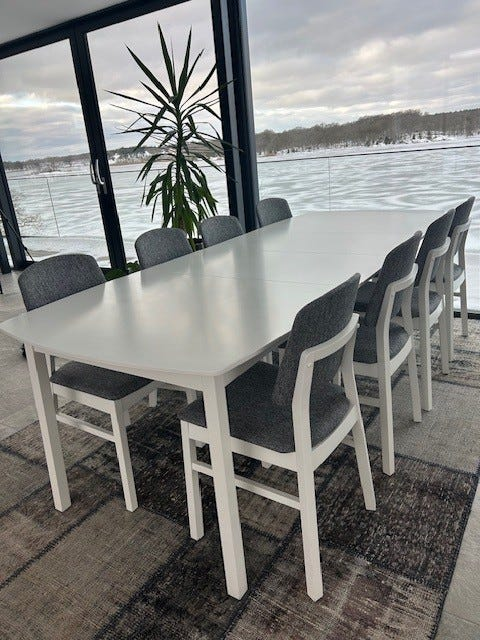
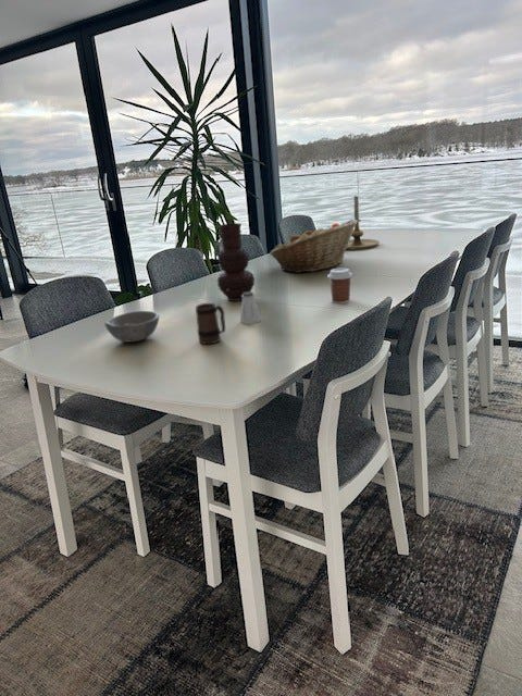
+ vase [215,222,256,302]
+ candle holder [346,195,381,250]
+ saltshaker [239,291,262,325]
+ mug [195,302,226,345]
+ fruit basket [269,217,357,274]
+ bowl [103,310,160,344]
+ coffee cup [326,268,353,304]
